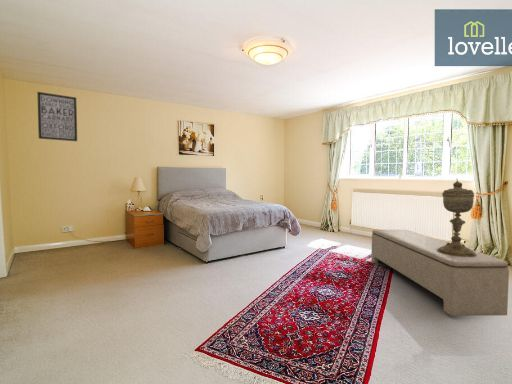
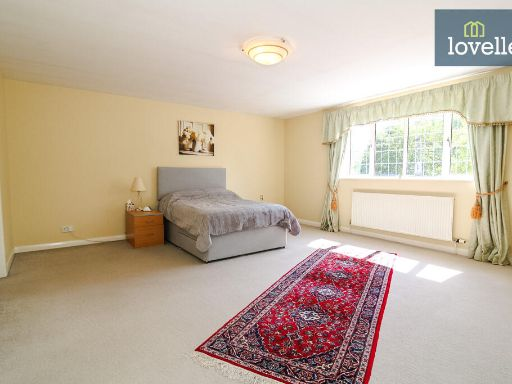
- decorative urn [437,179,477,257]
- bench [370,228,510,317]
- wall art [36,91,78,142]
